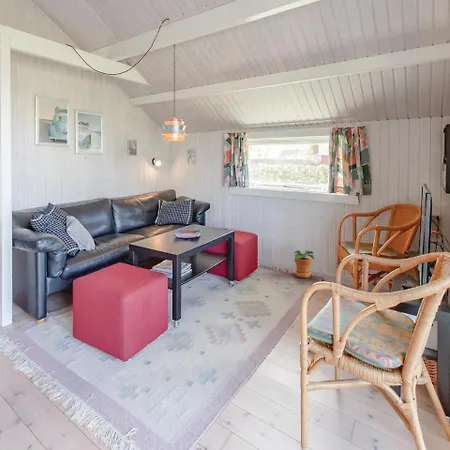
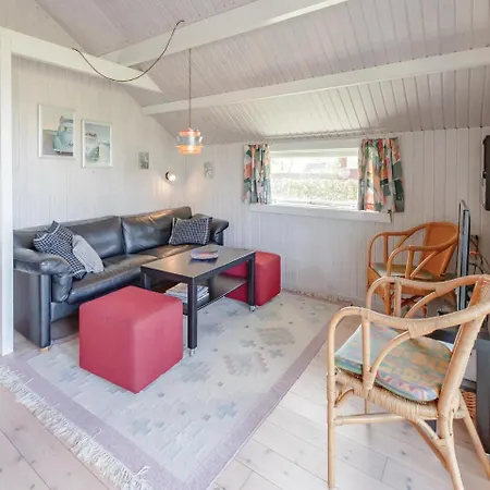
- potted plant [293,249,315,279]
